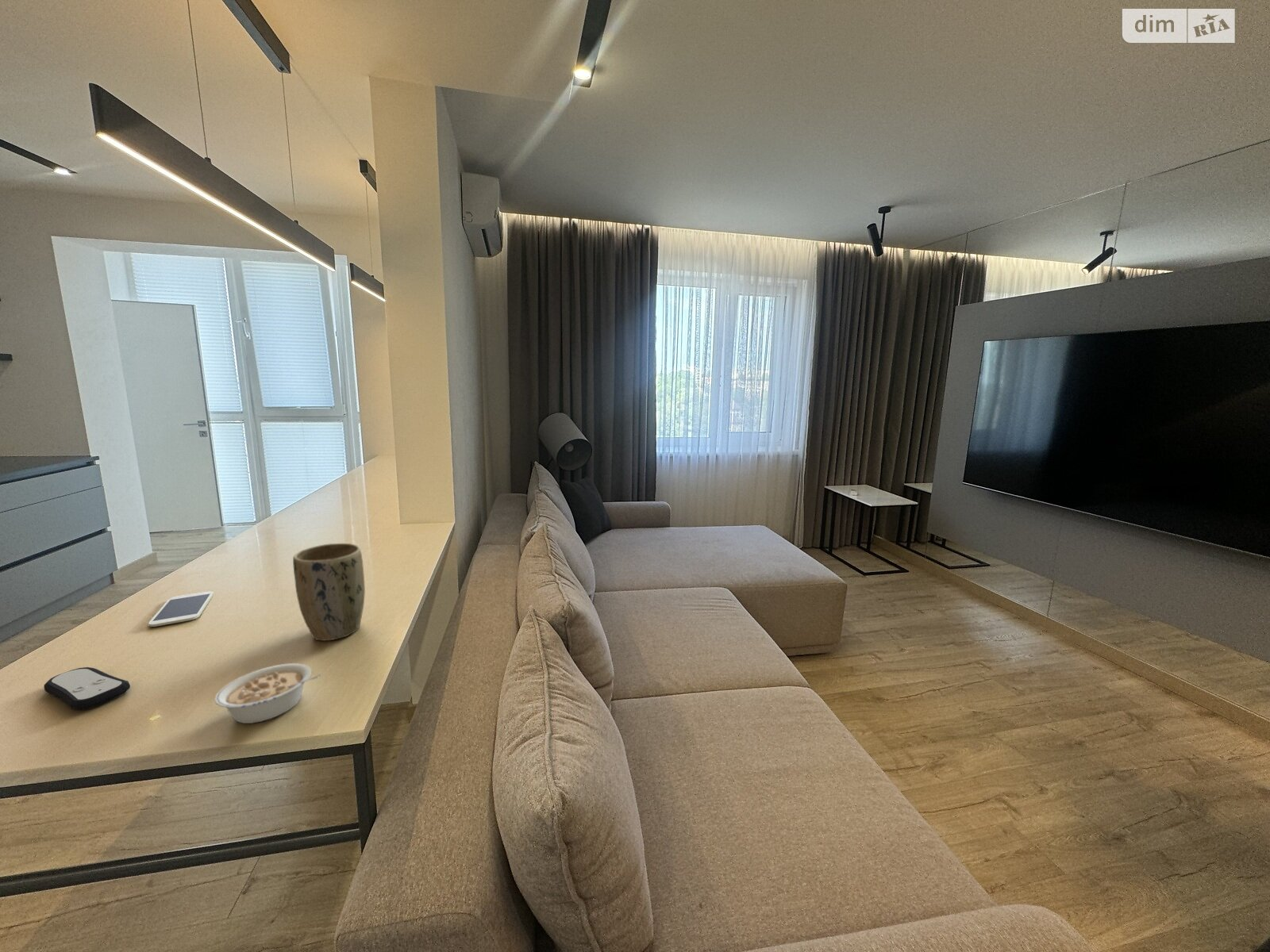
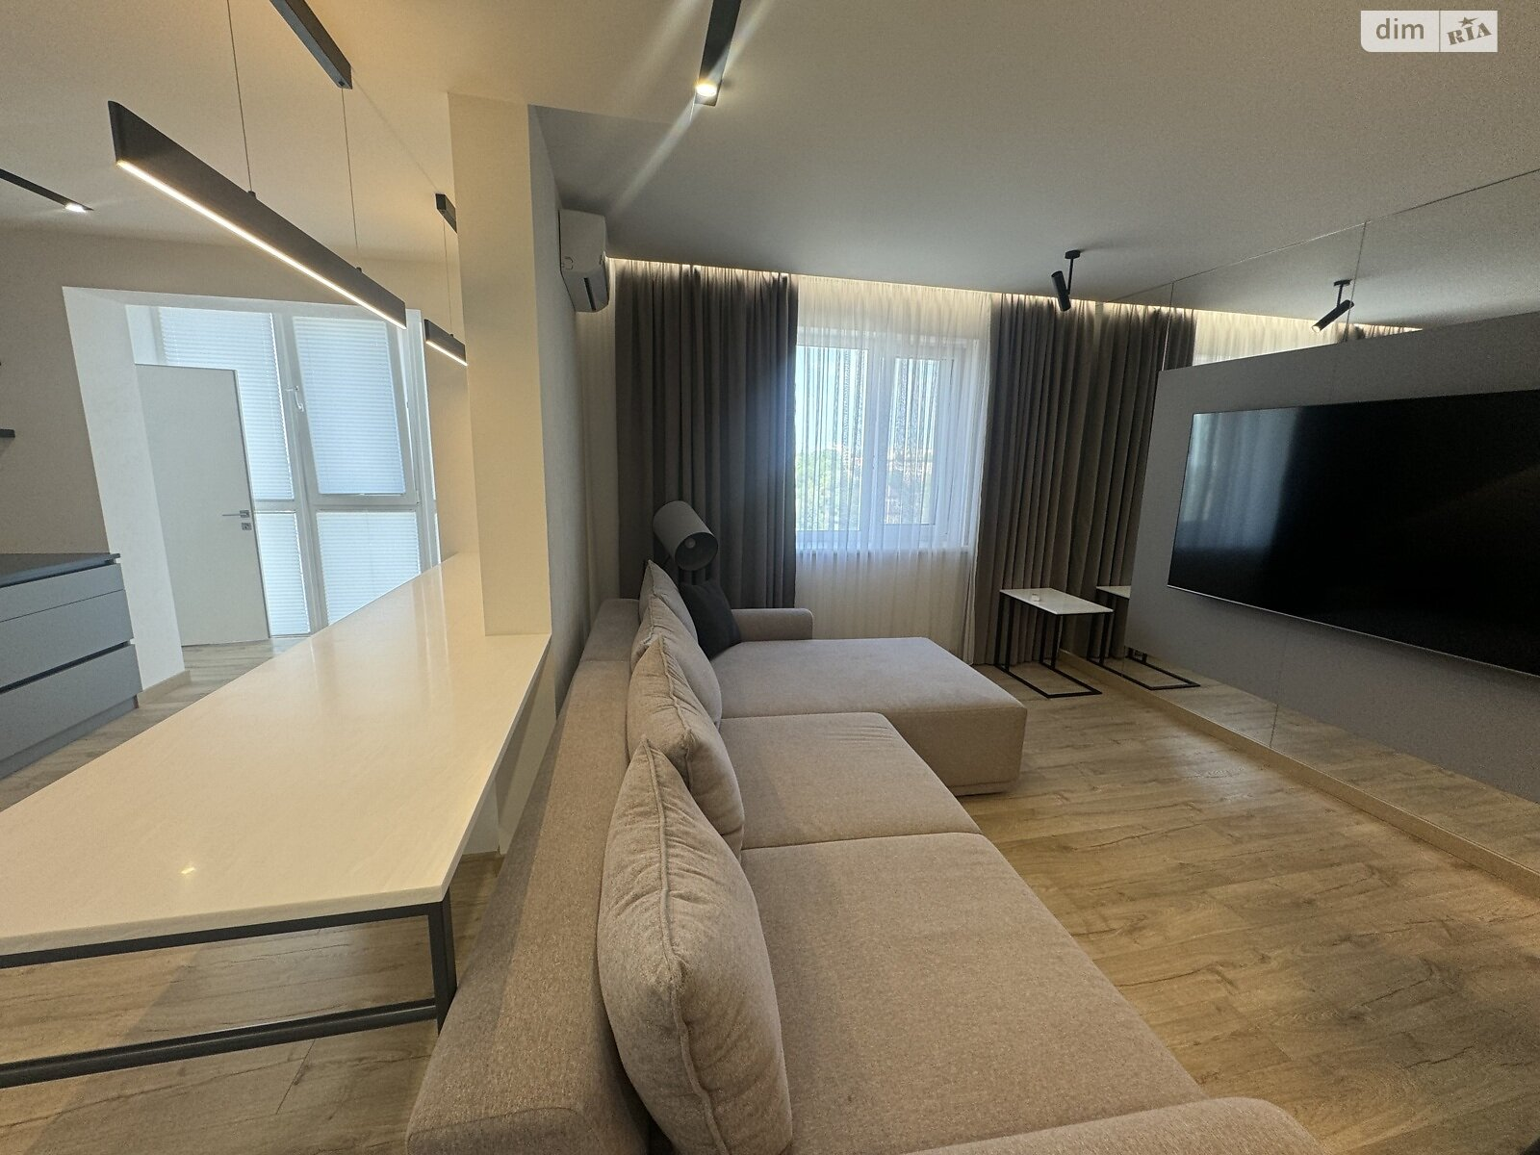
- remote control [43,666,131,711]
- plant pot [292,543,366,642]
- legume [214,662,322,724]
- smartphone [148,591,214,628]
